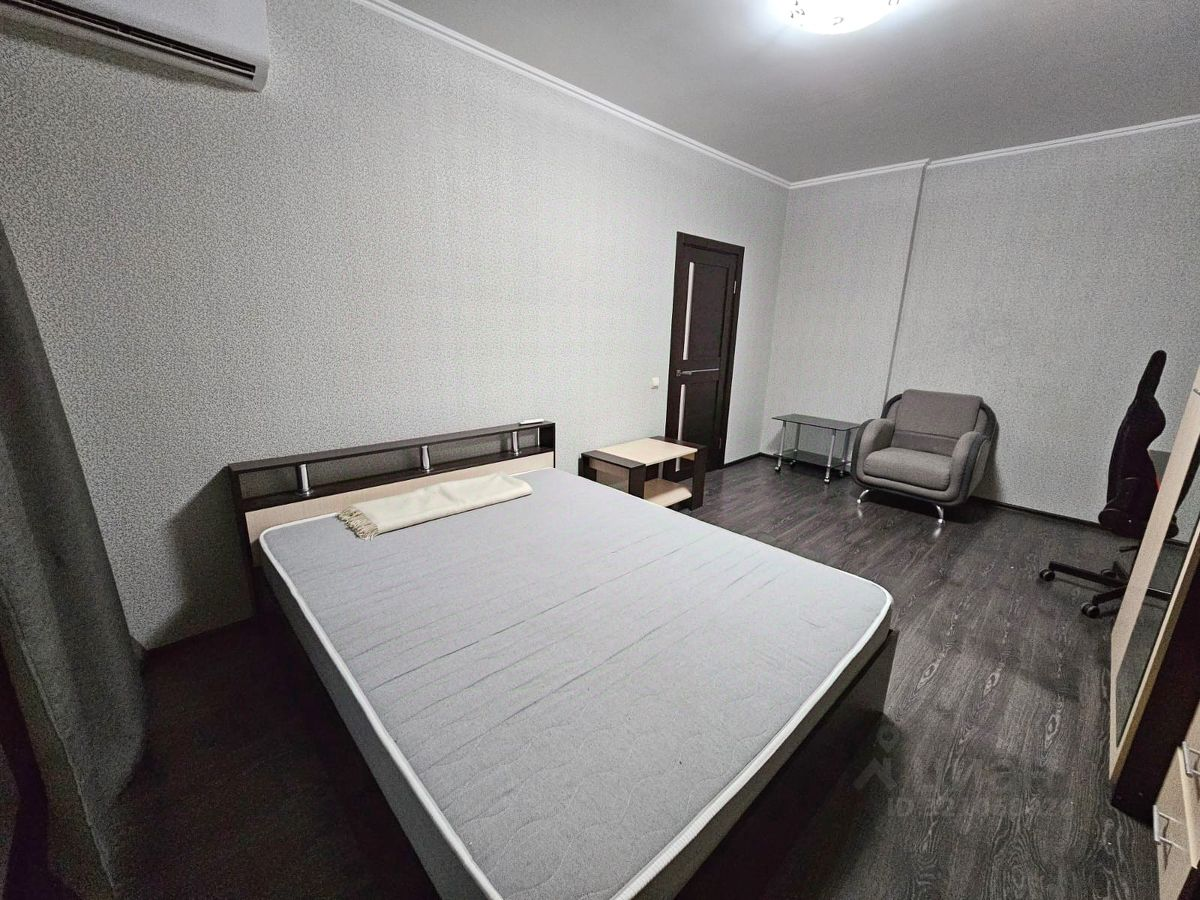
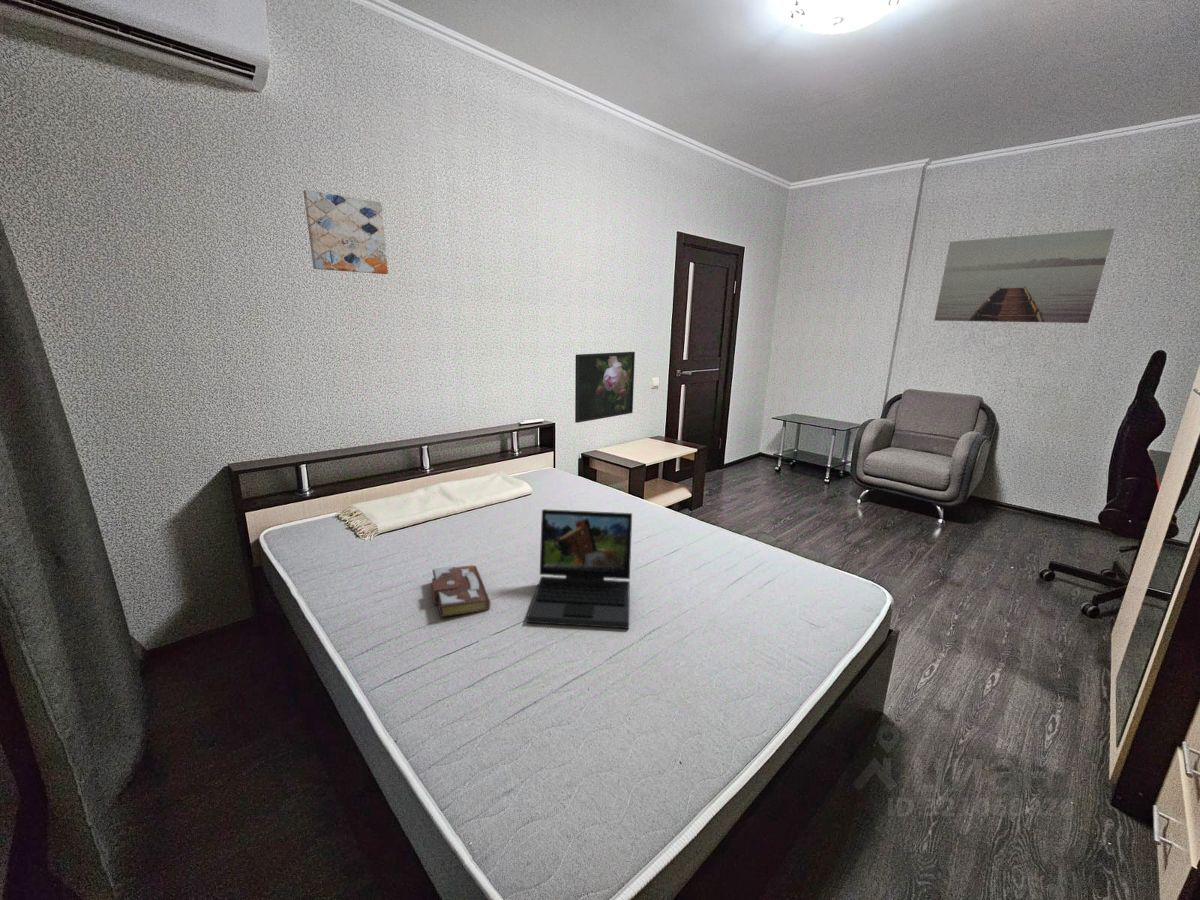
+ wall art [303,189,389,275]
+ wall art [933,228,1116,324]
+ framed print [574,351,636,424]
+ laptop [526,508,633,630]
+ book [431,564,491,618]
